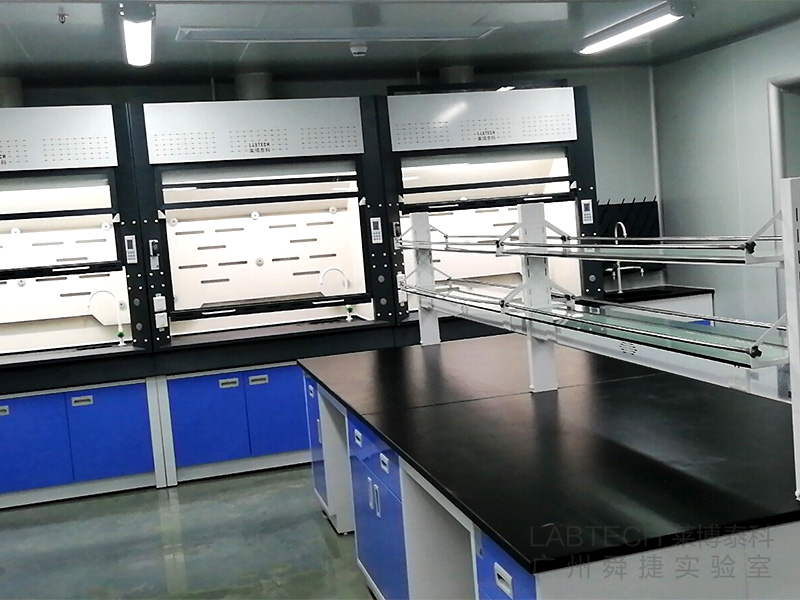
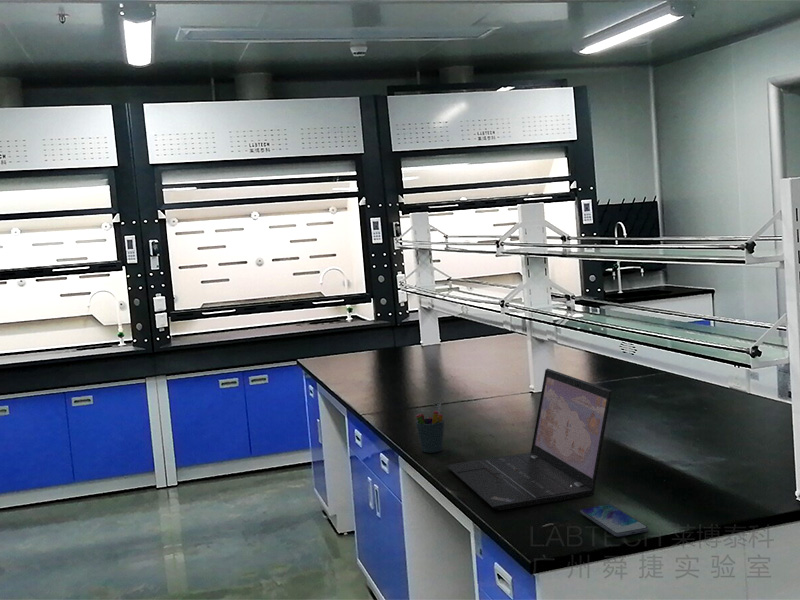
+ laptop [445,368,613,511]
+ pen holder [415,401,445,454]
+ smartphone [579,503,649,538]
